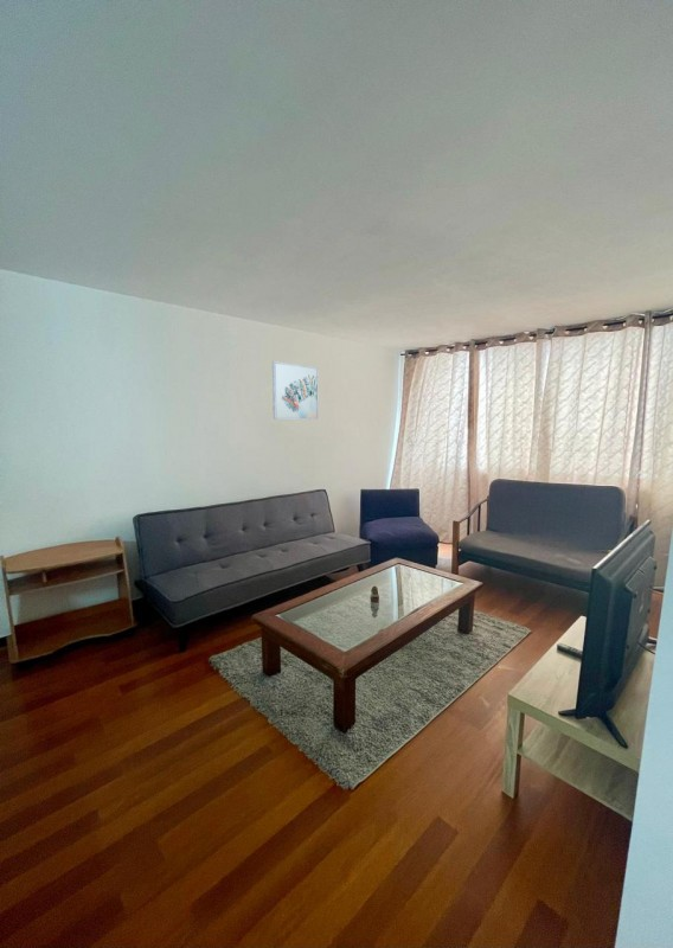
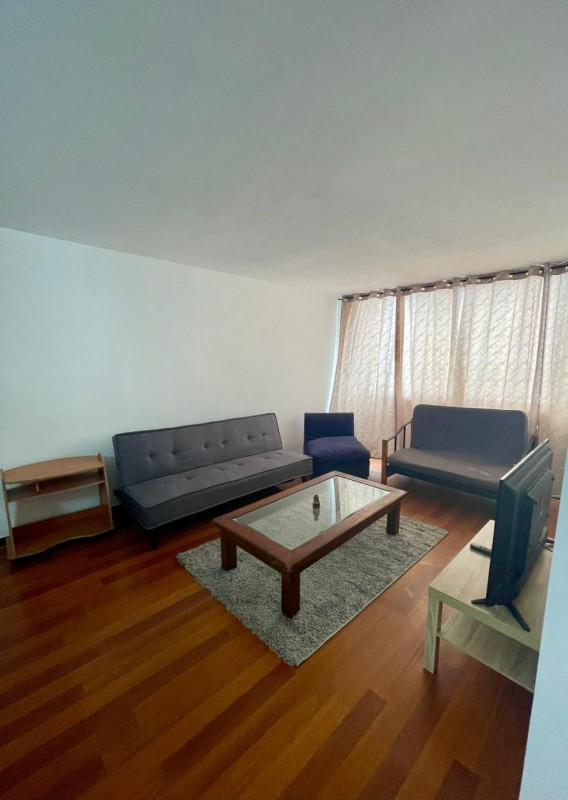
- wall art [271,360,320,421]
